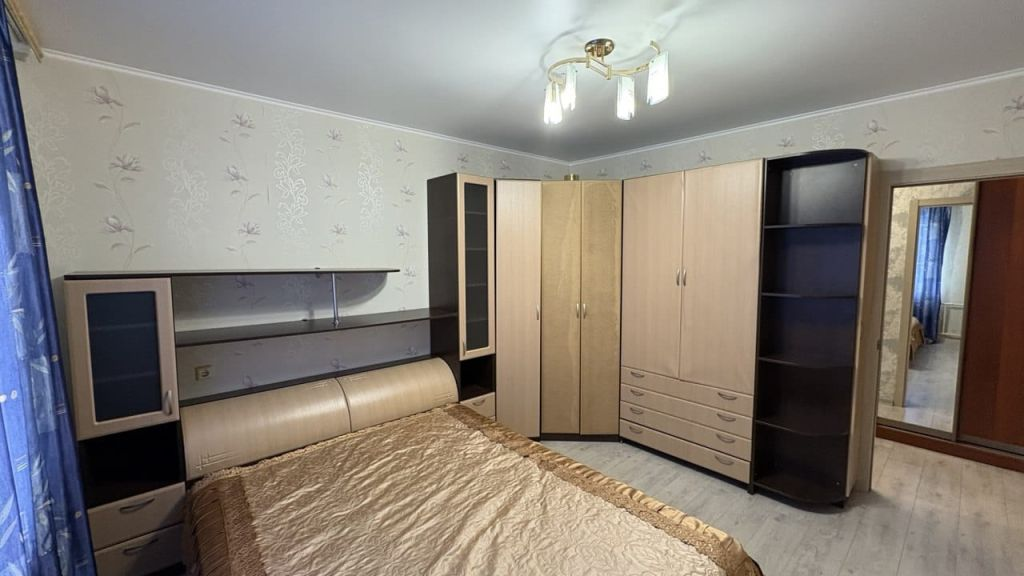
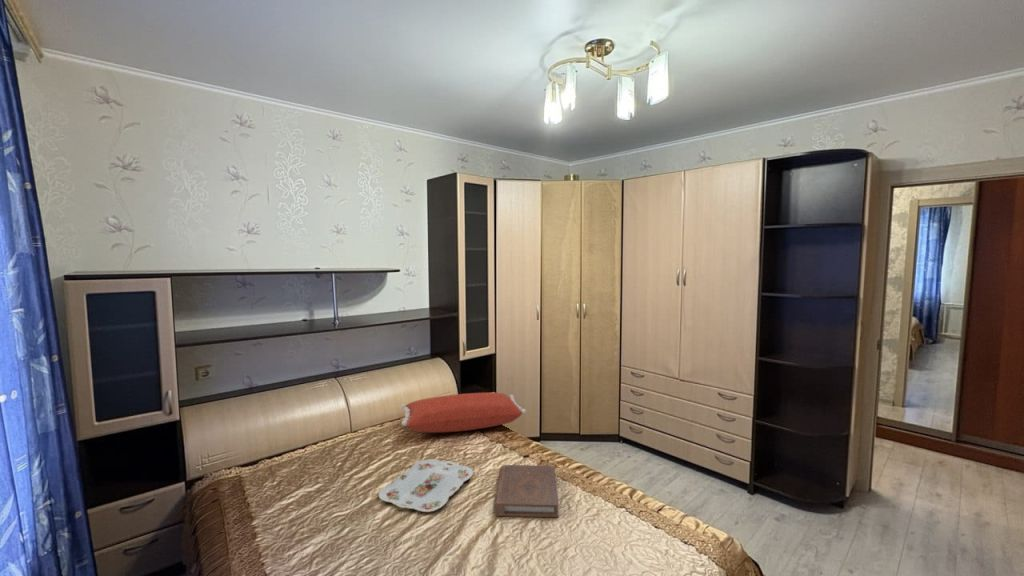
+ pillow [400,392,527,434]
+ serving tray [378,458,474,513]
+ book [492,464,560,519]
